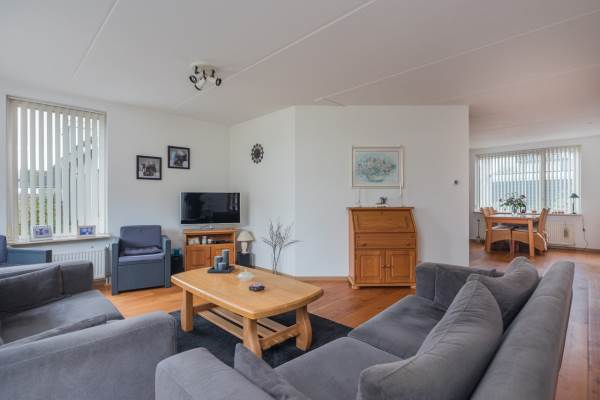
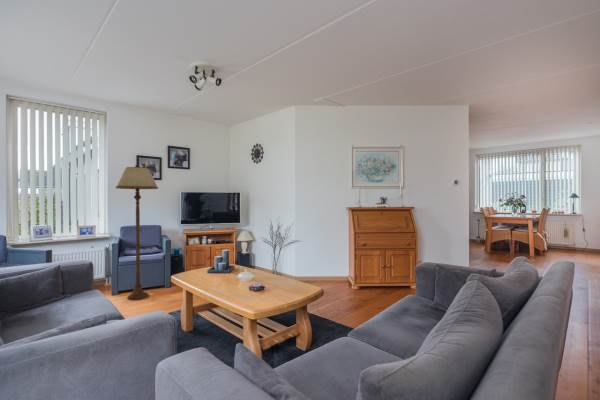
+ floor lamp [115,164,159,301]
